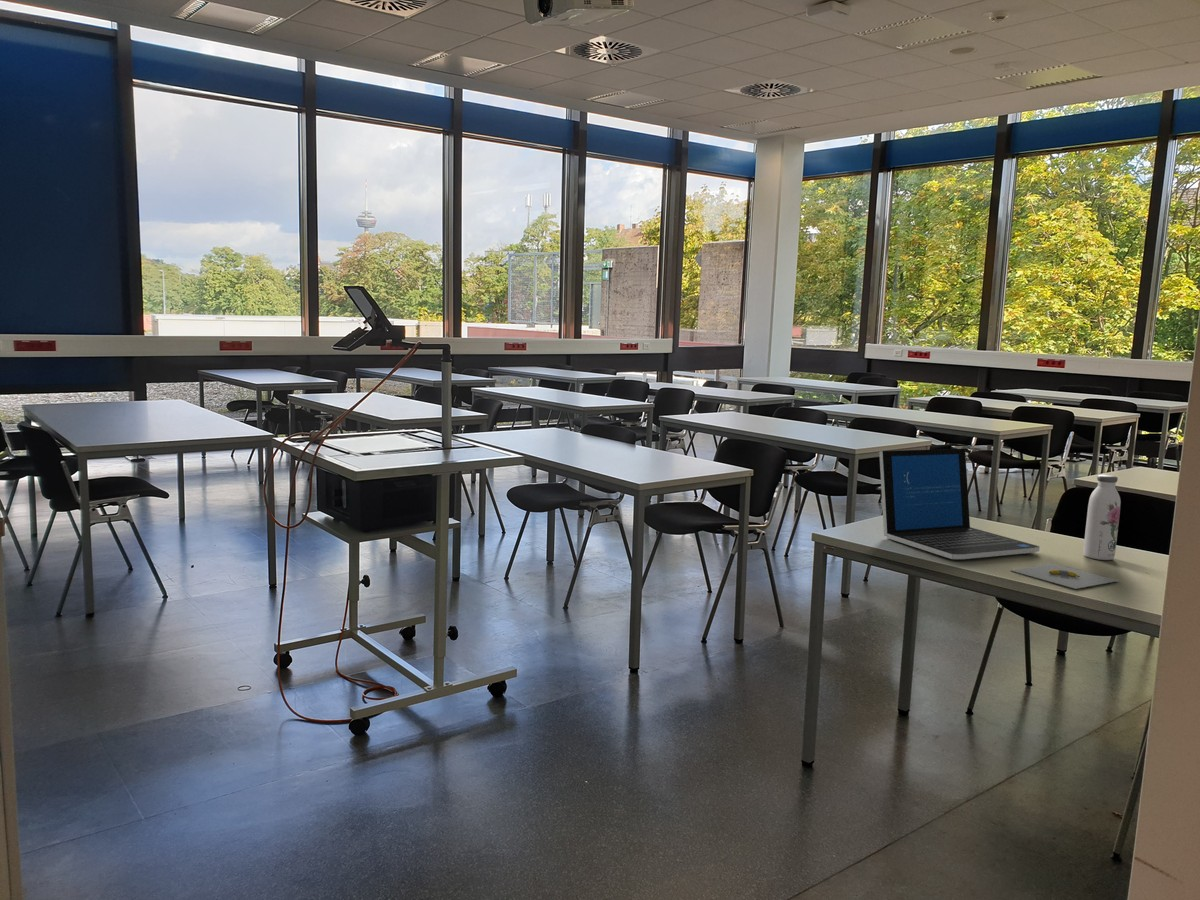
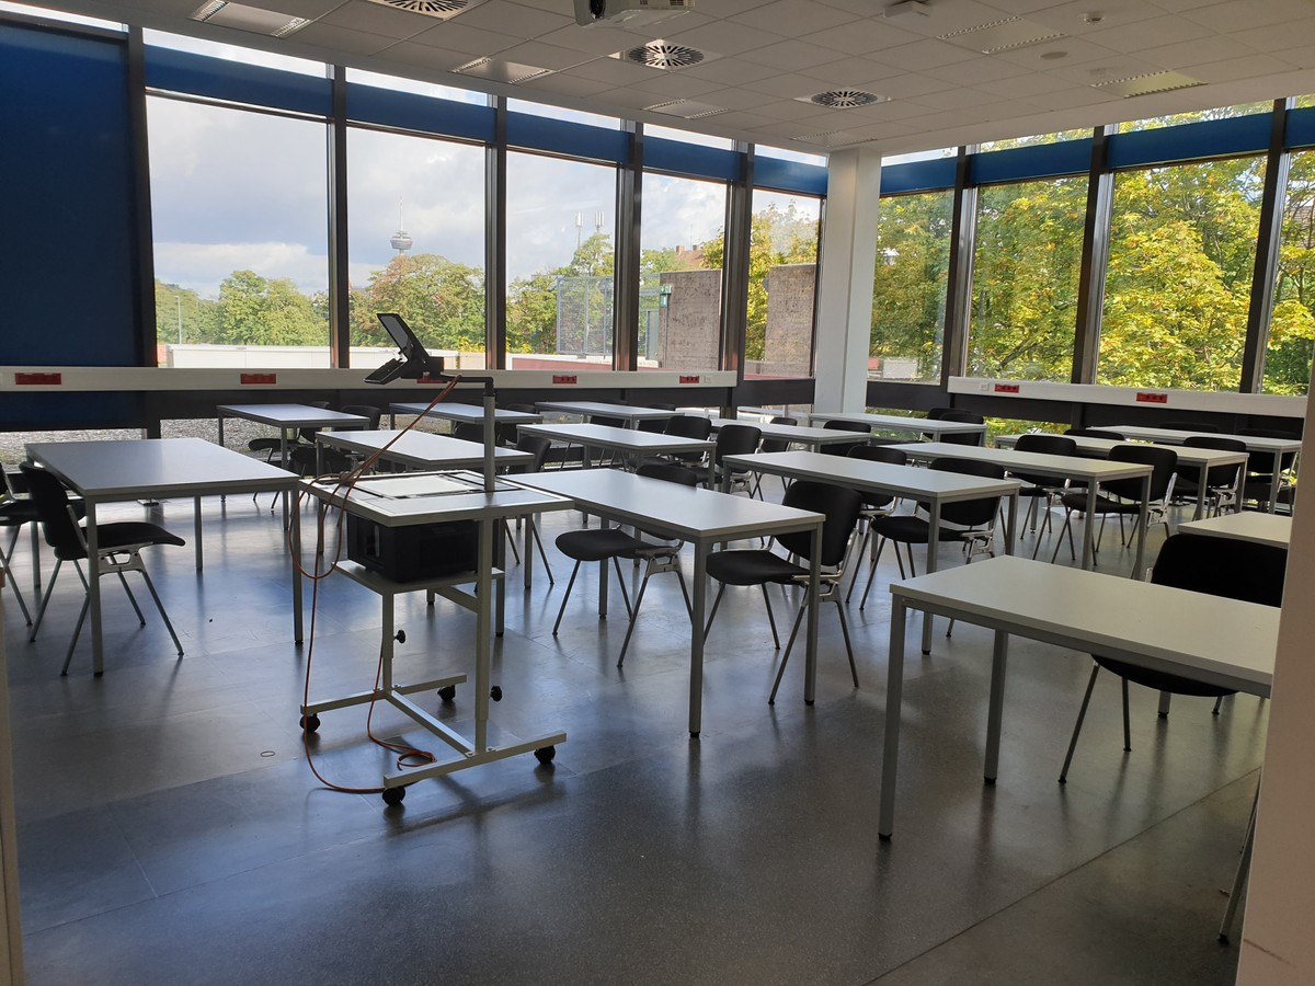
- laptop [878,448,1041,560]
- water bottle [1082,474,1122,561]
- banana [1010,563,1119,590]
